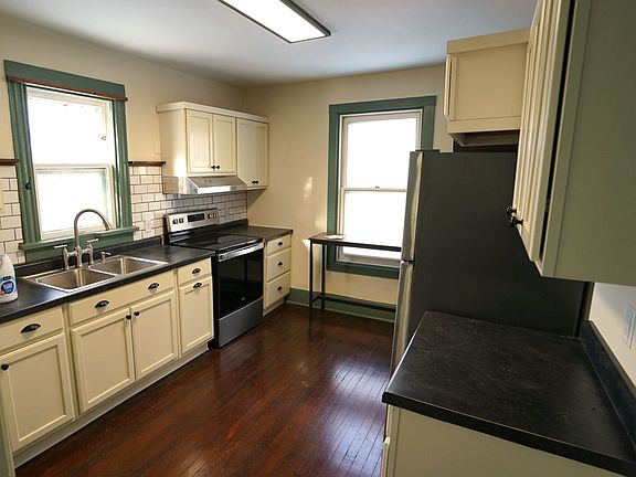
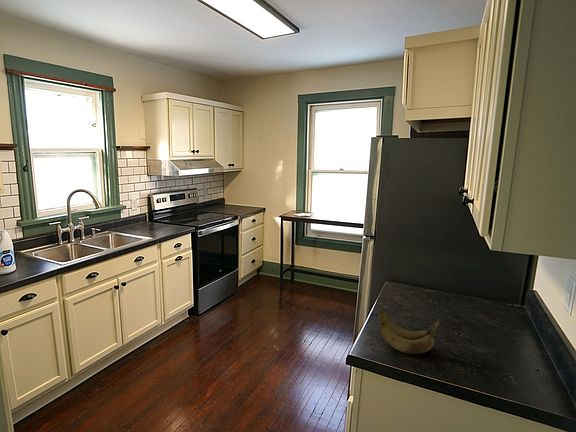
+ banana [379,310,440,355]
